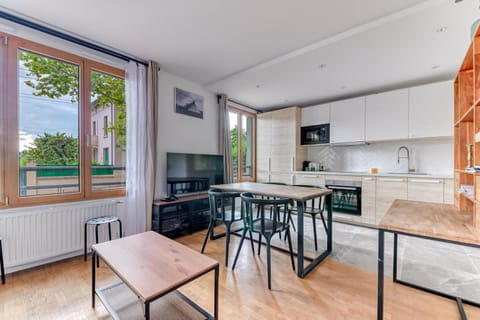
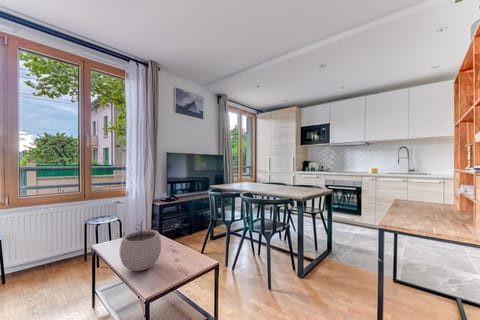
+ plant pot [119,219,162,272]
